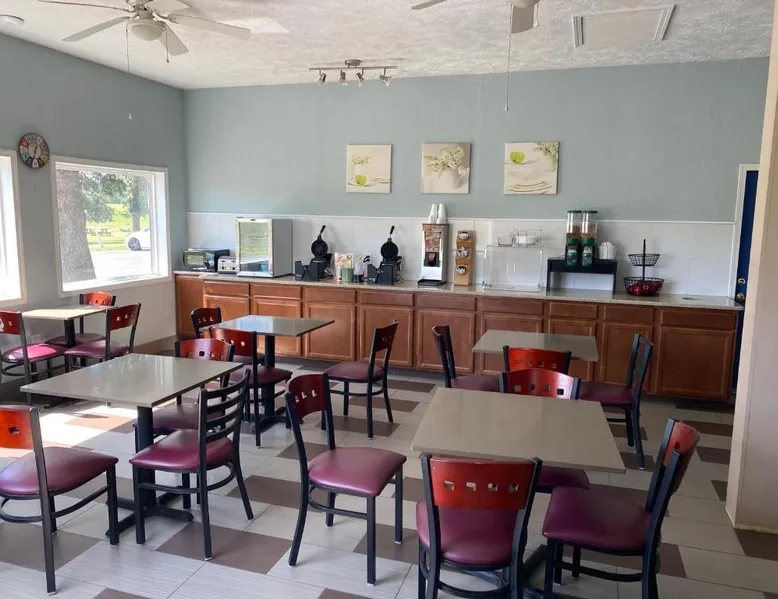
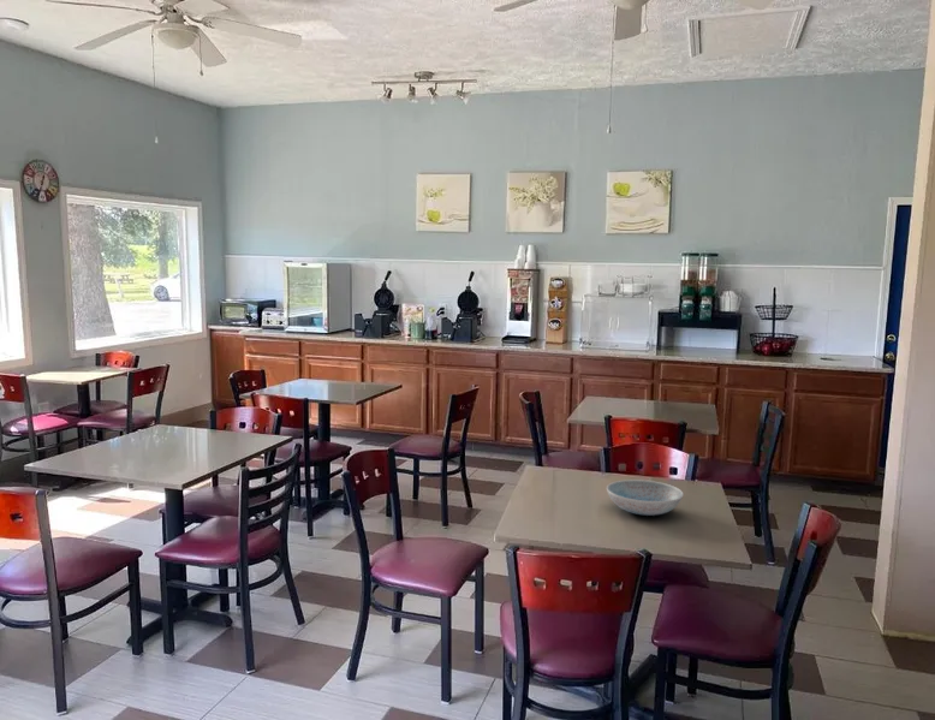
+ dish [606,478,685,517]
